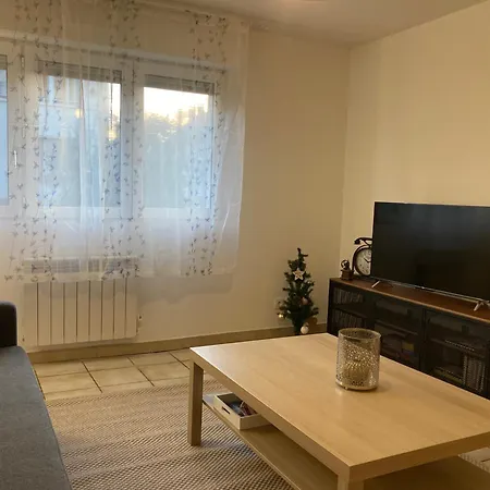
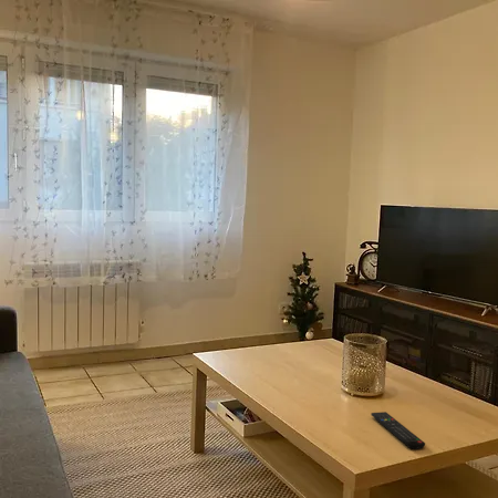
+ remote control [370,411,426,450]
